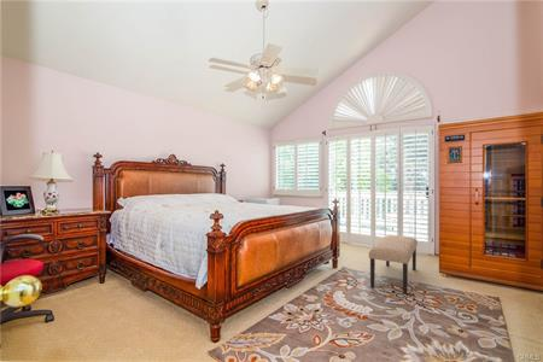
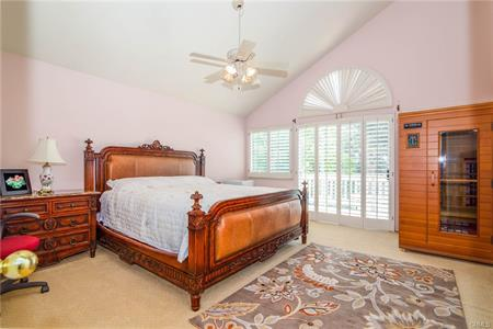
- bench [368,234,419,296]
